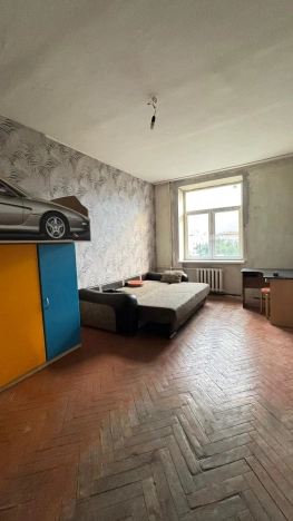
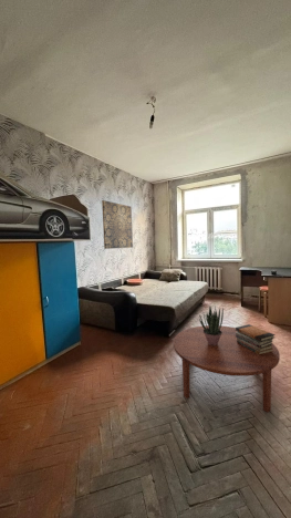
+ potted plant [198,304,225,345]
+ wall art [101,199,134,250]
+ coffee table [173,324,281,414]
+ book stack [235,323,277,355]
